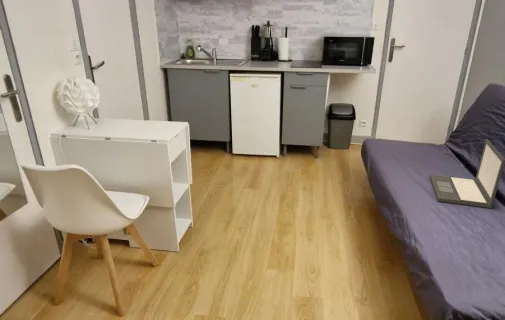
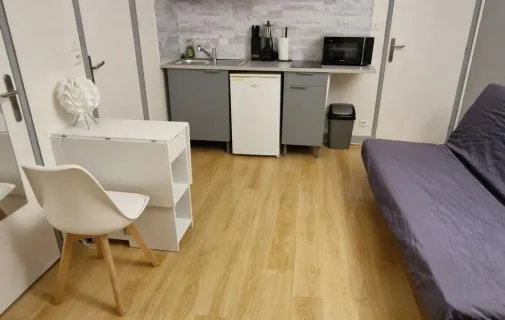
- laptop [429,138,505,209]
